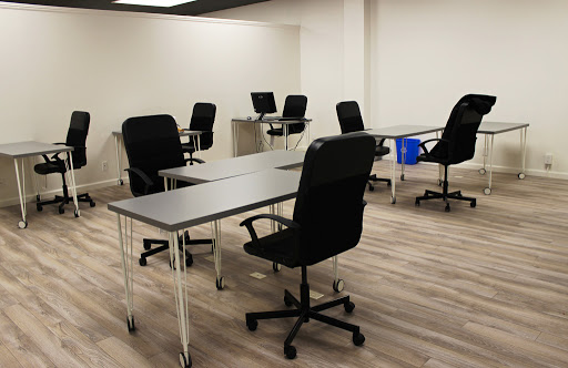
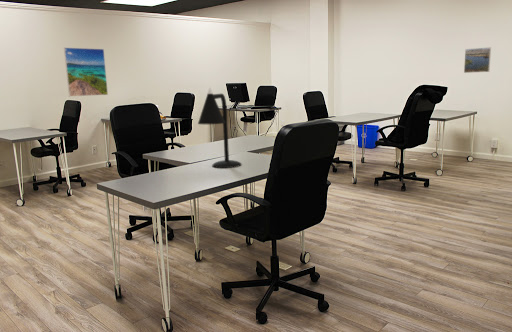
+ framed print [63,47,109,97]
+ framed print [463,46,492,74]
+ desk lamp [197,87,243,169]
